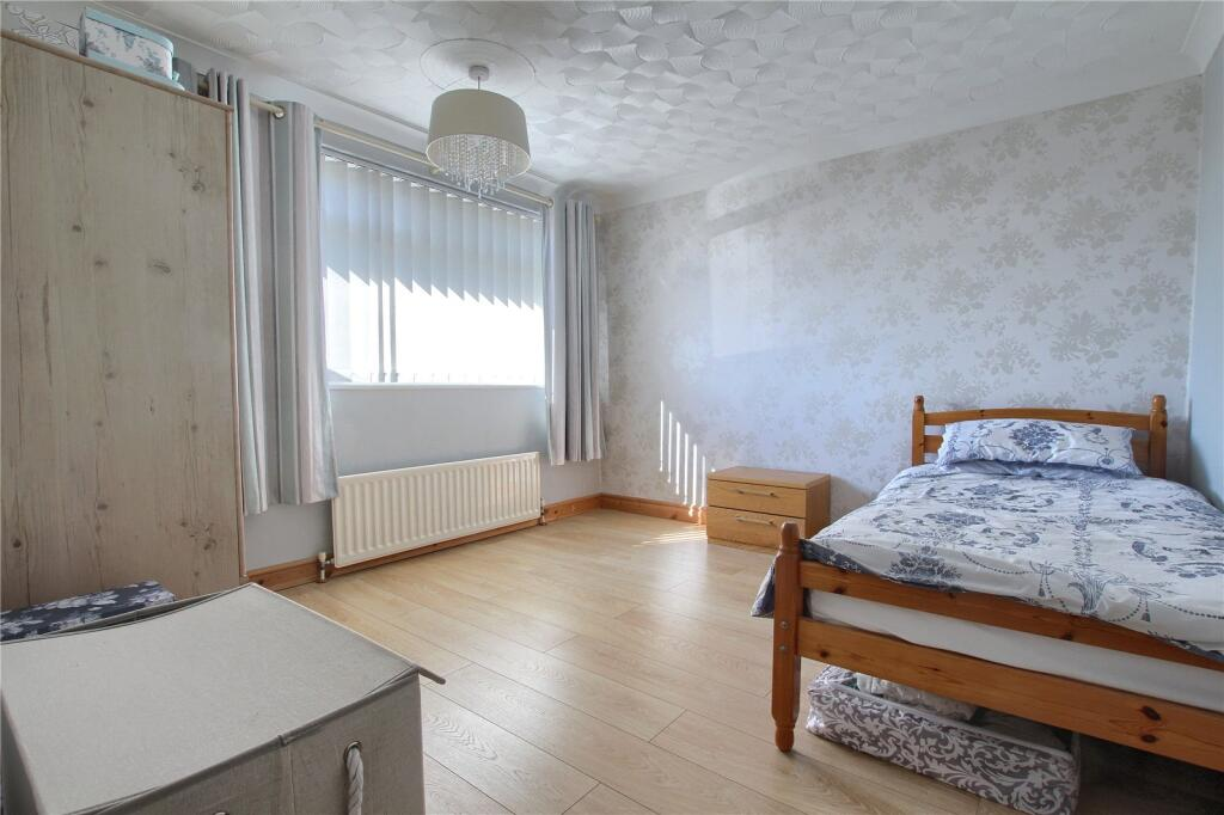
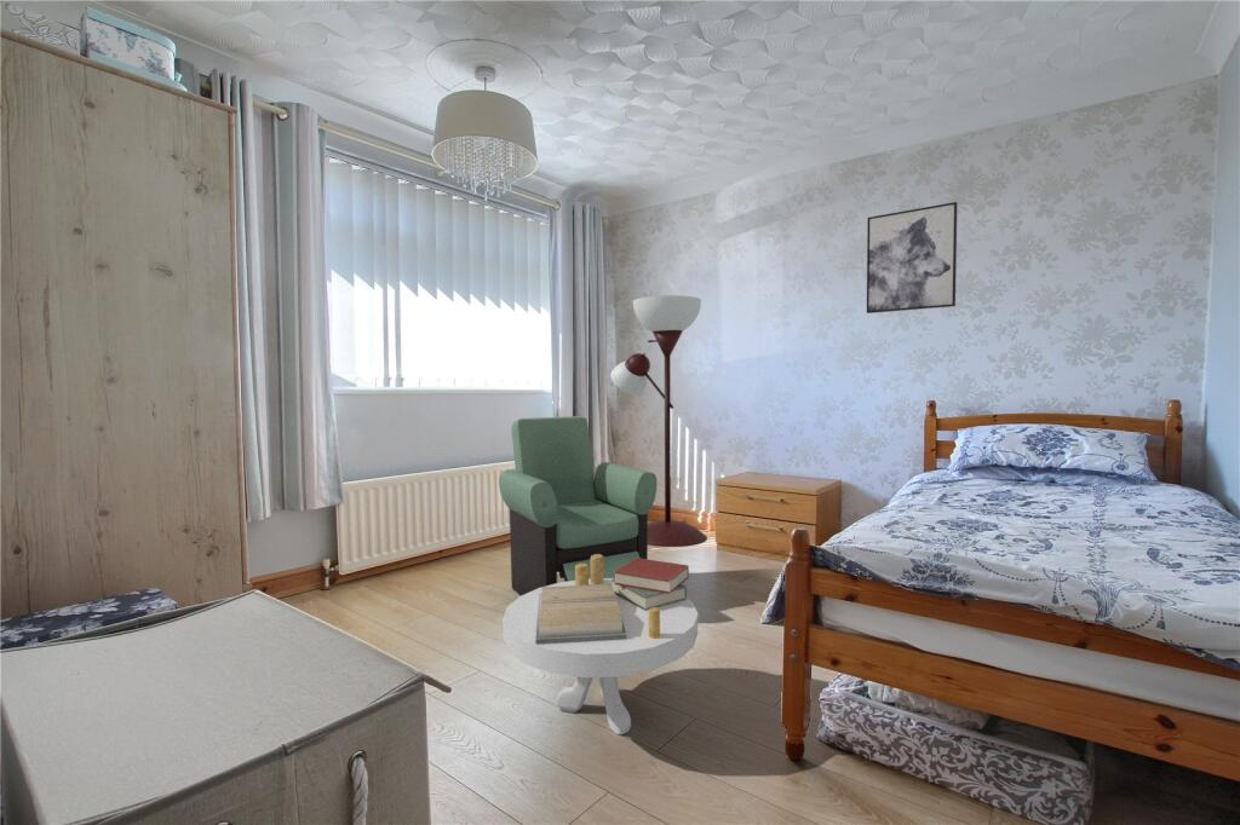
+ armchair [498,415,659,596]
+ floor lamp [609,294,708,548]
+ wall art [866,201,959,315]
+ side table [501,554,699,735]
